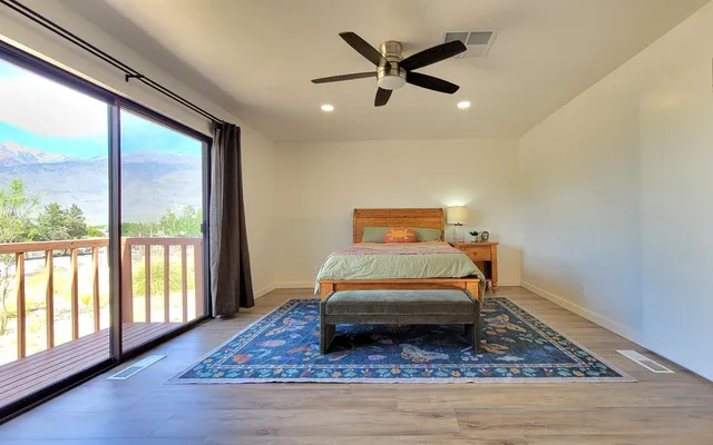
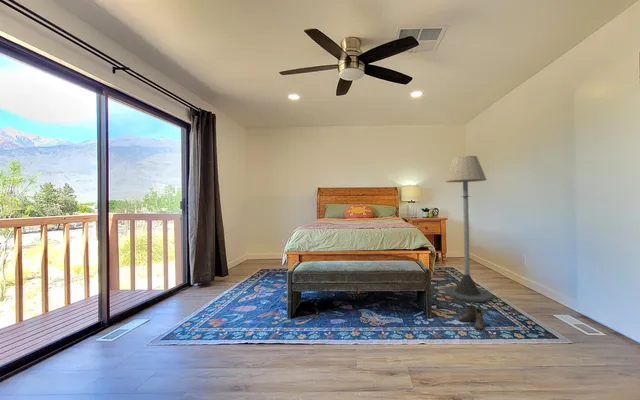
+ boots [458,304,490,330]
+ floor lamp [443,155,493,303]
